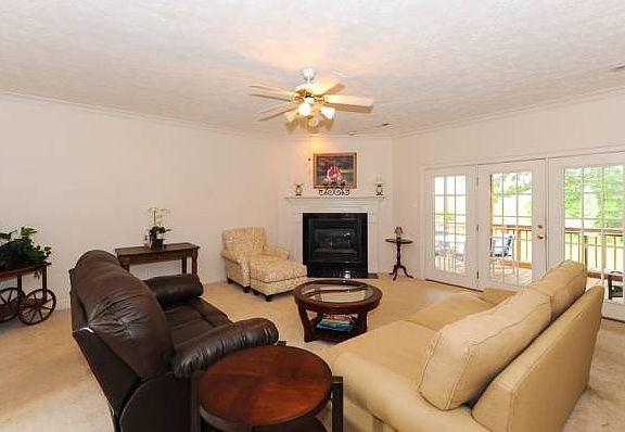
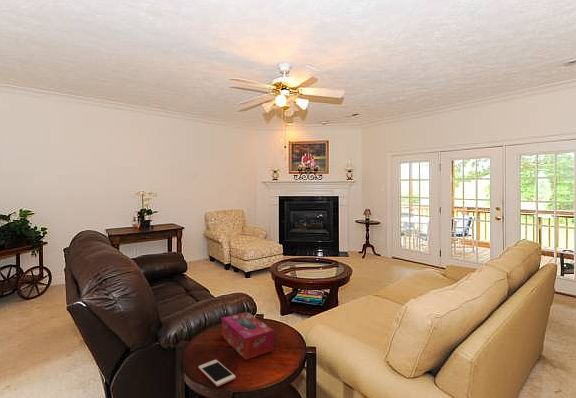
+ tissue box [221,311,275,361]
+ cell phone [197,359,236,387]
